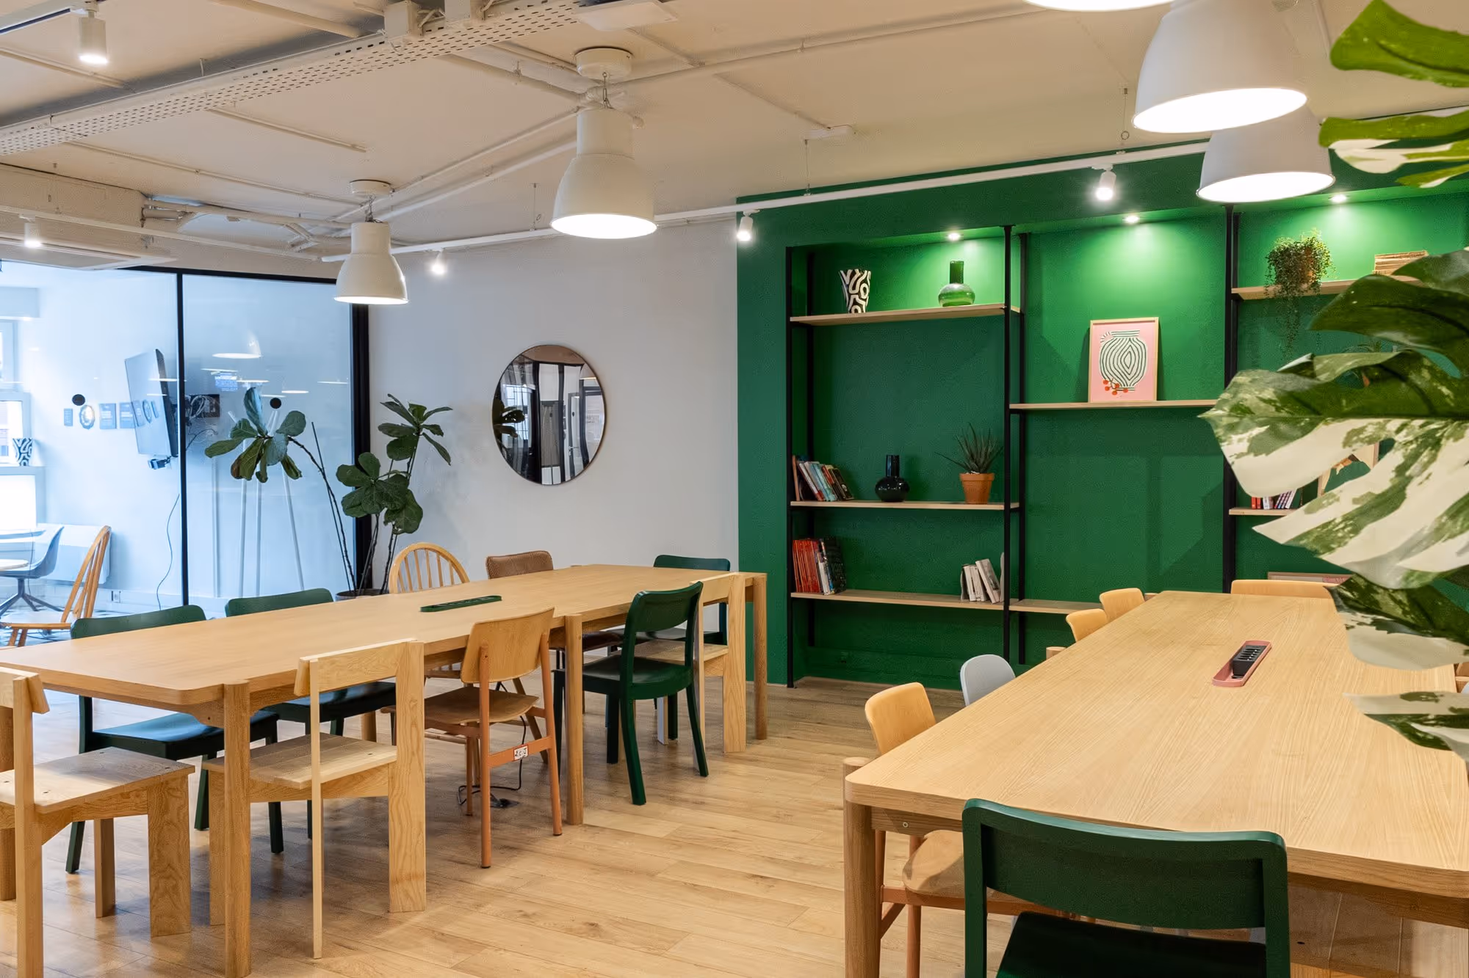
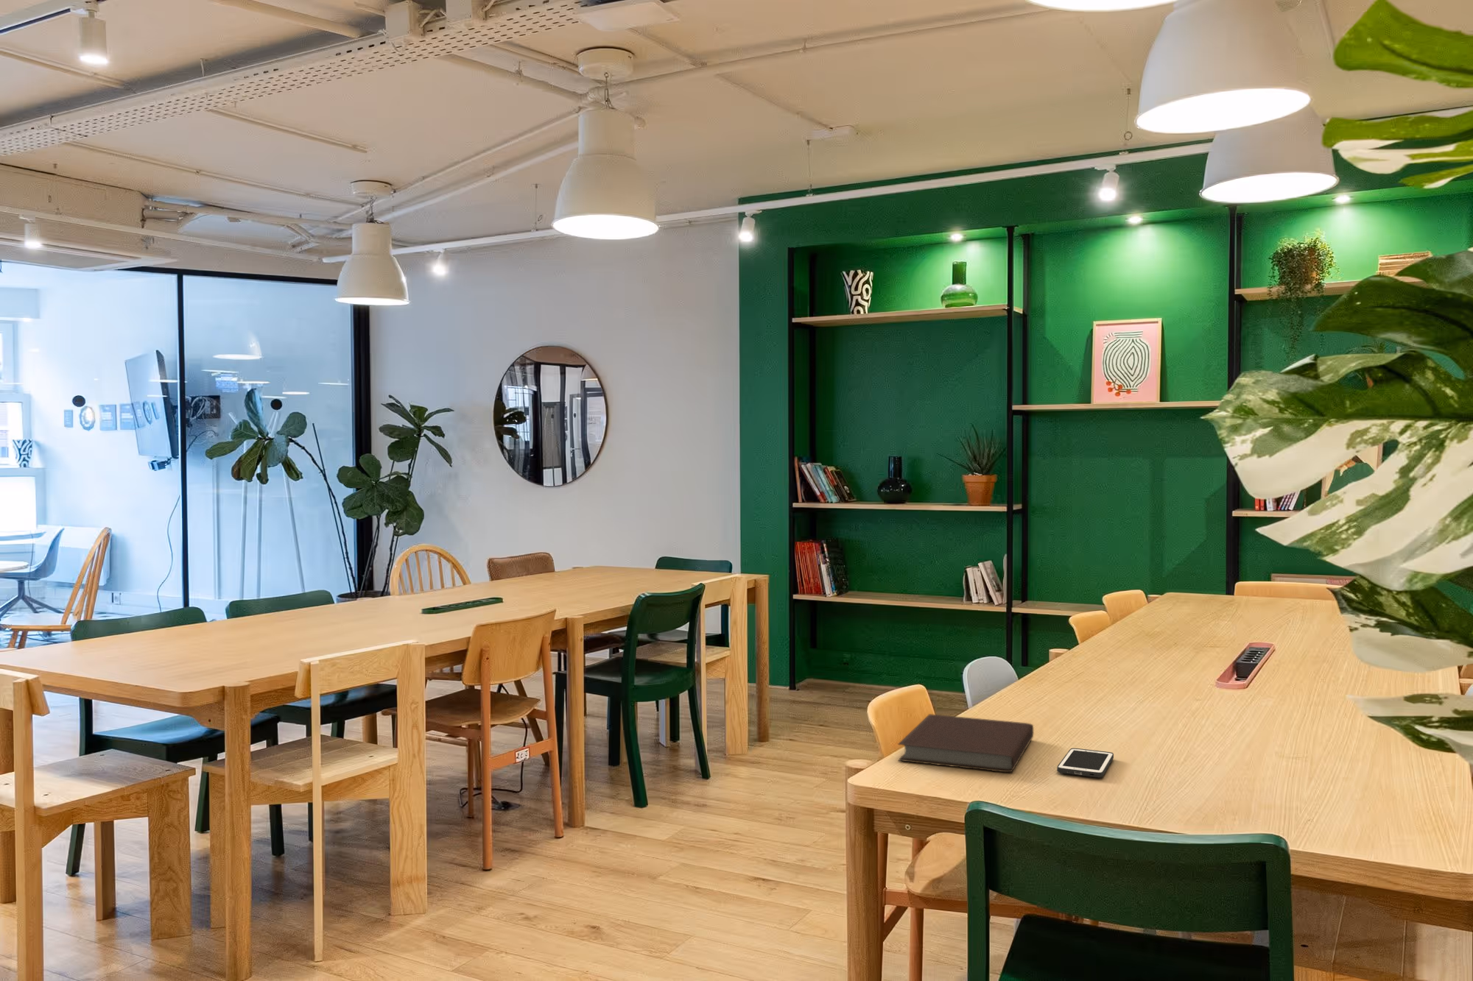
+ cell phone [1056,748,1114,777]
+ notebook [897,713,1034,773]
